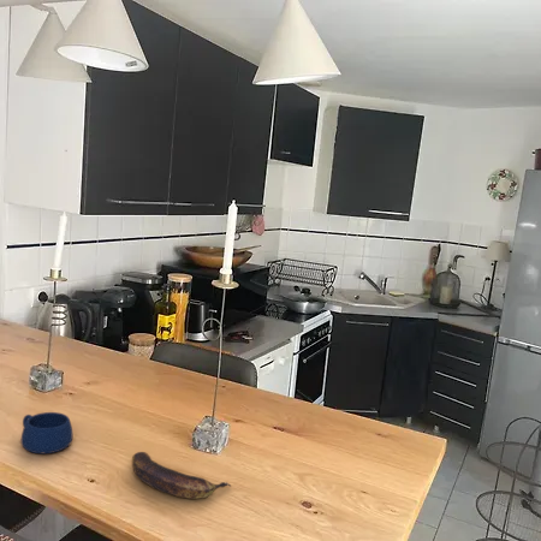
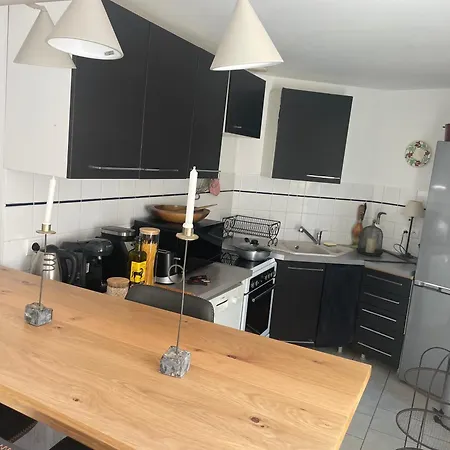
- mug [20,411,73,454]
- banana [131,451,232,500]
